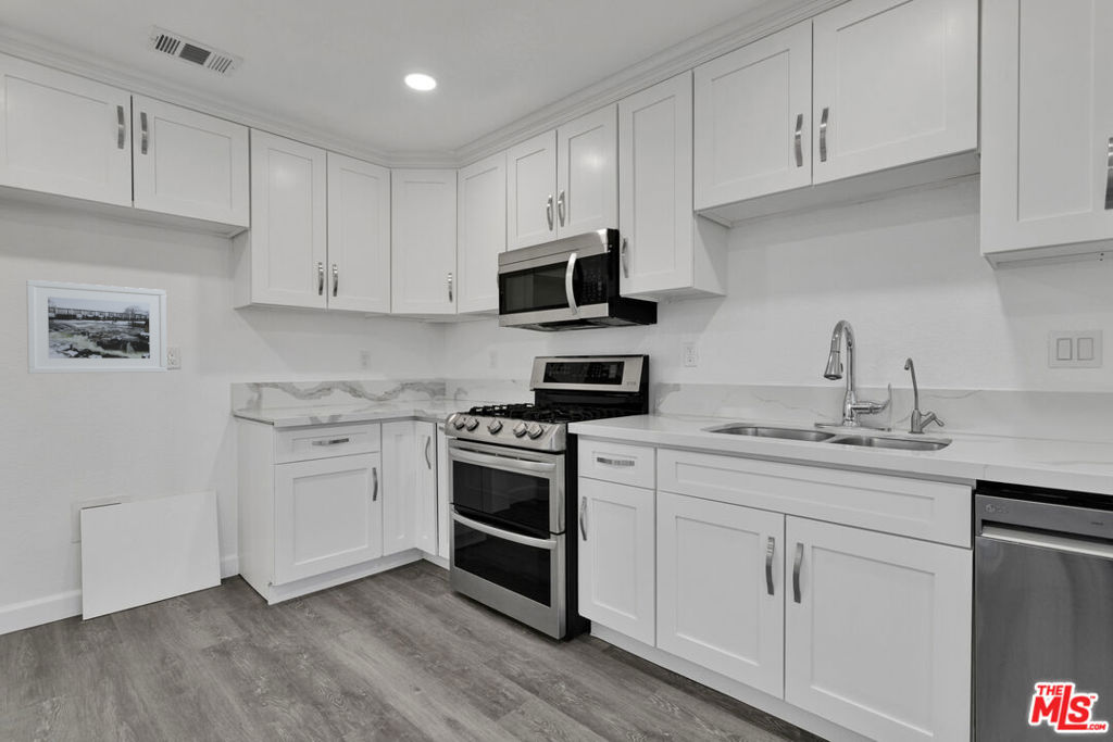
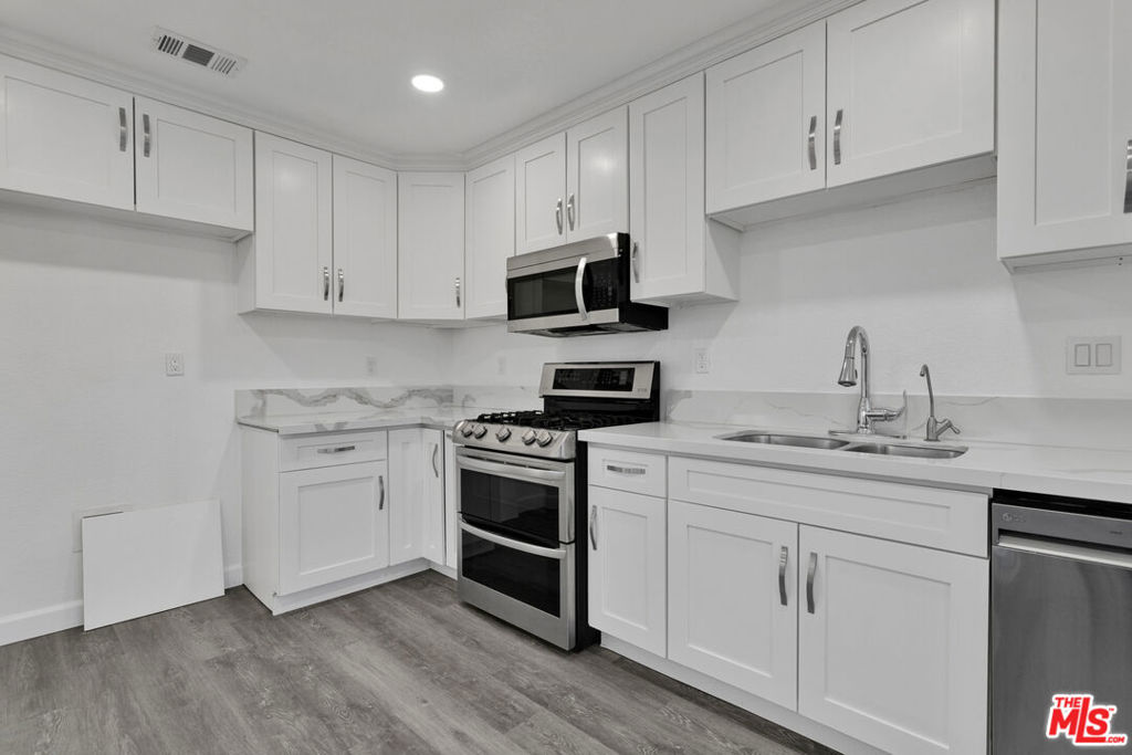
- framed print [25,279,167,375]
